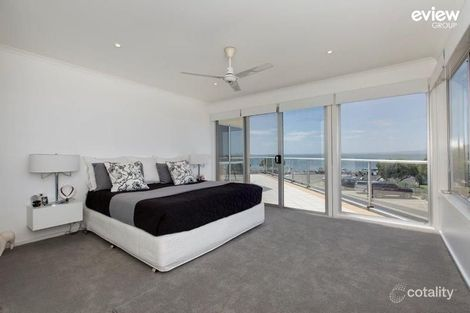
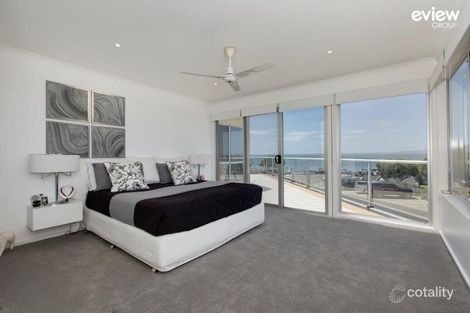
+ wall art [45,79,126,159]
